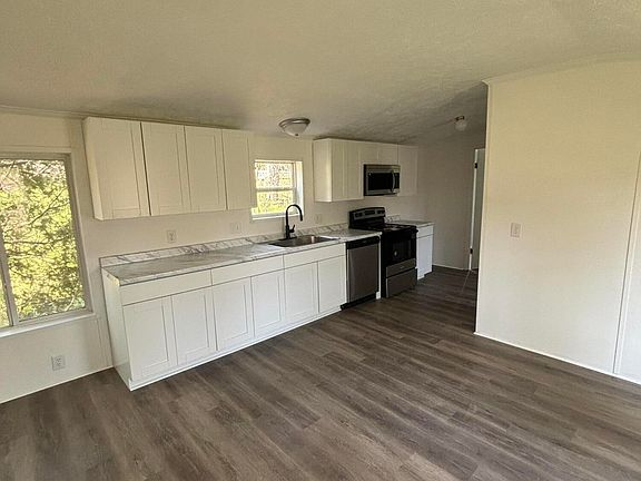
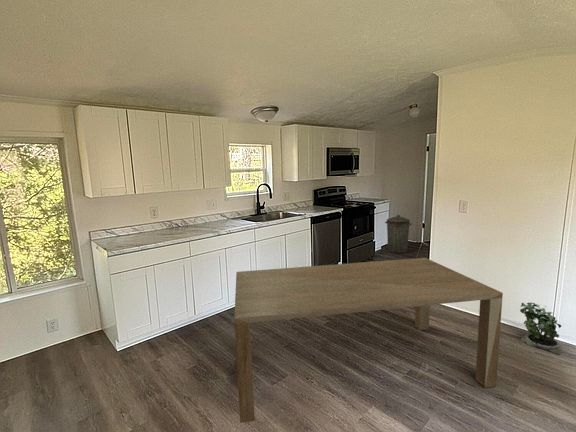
+ trash can [384,214,413,254]
+ potted plant [519,302,562,355]
+ dining table [233,257,504,424]
